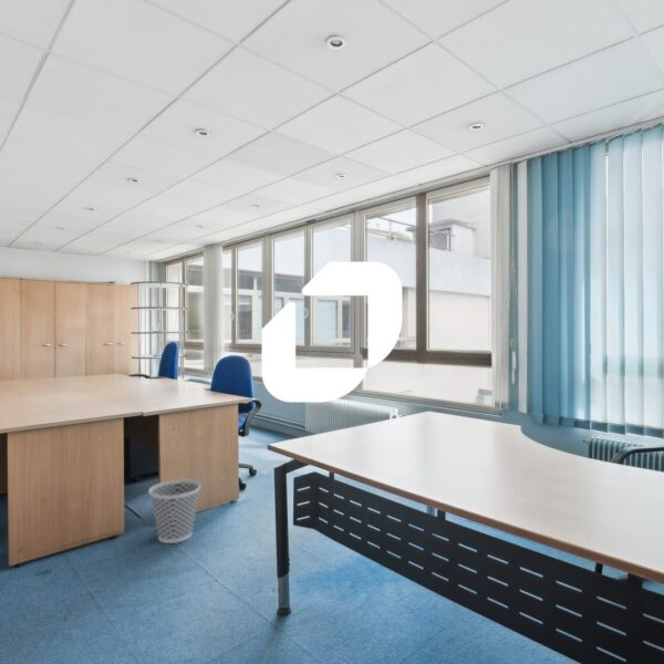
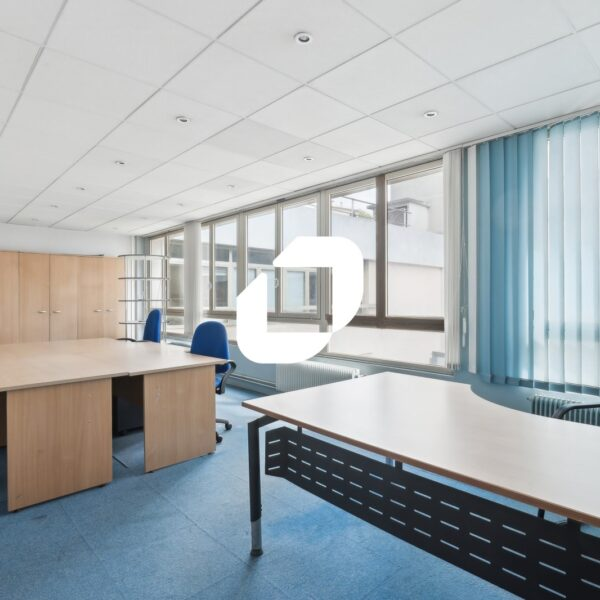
- wastebasket [147,479,201,544]
